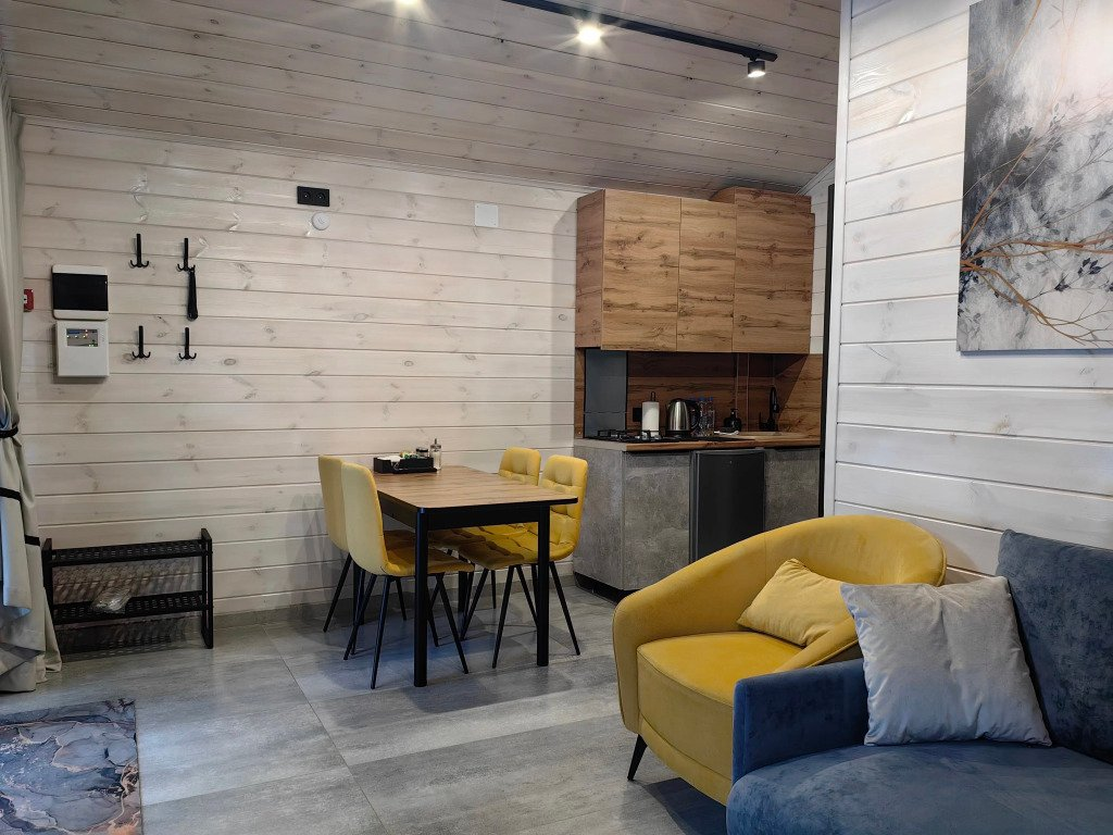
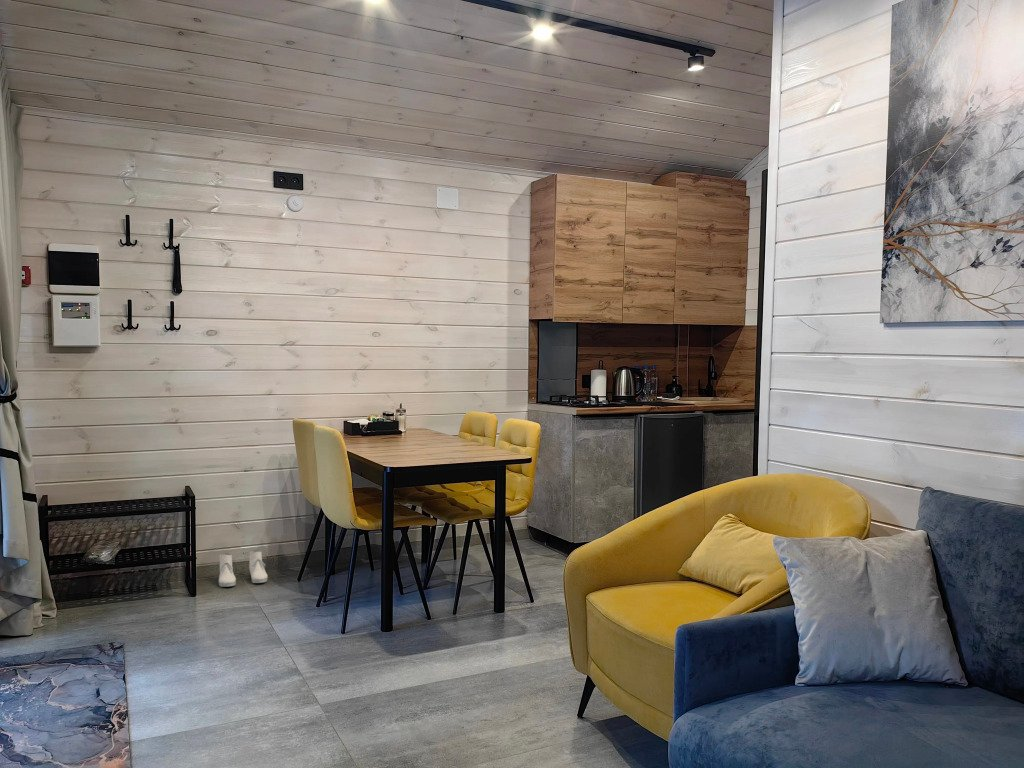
+ boots [218,549,269,588]
